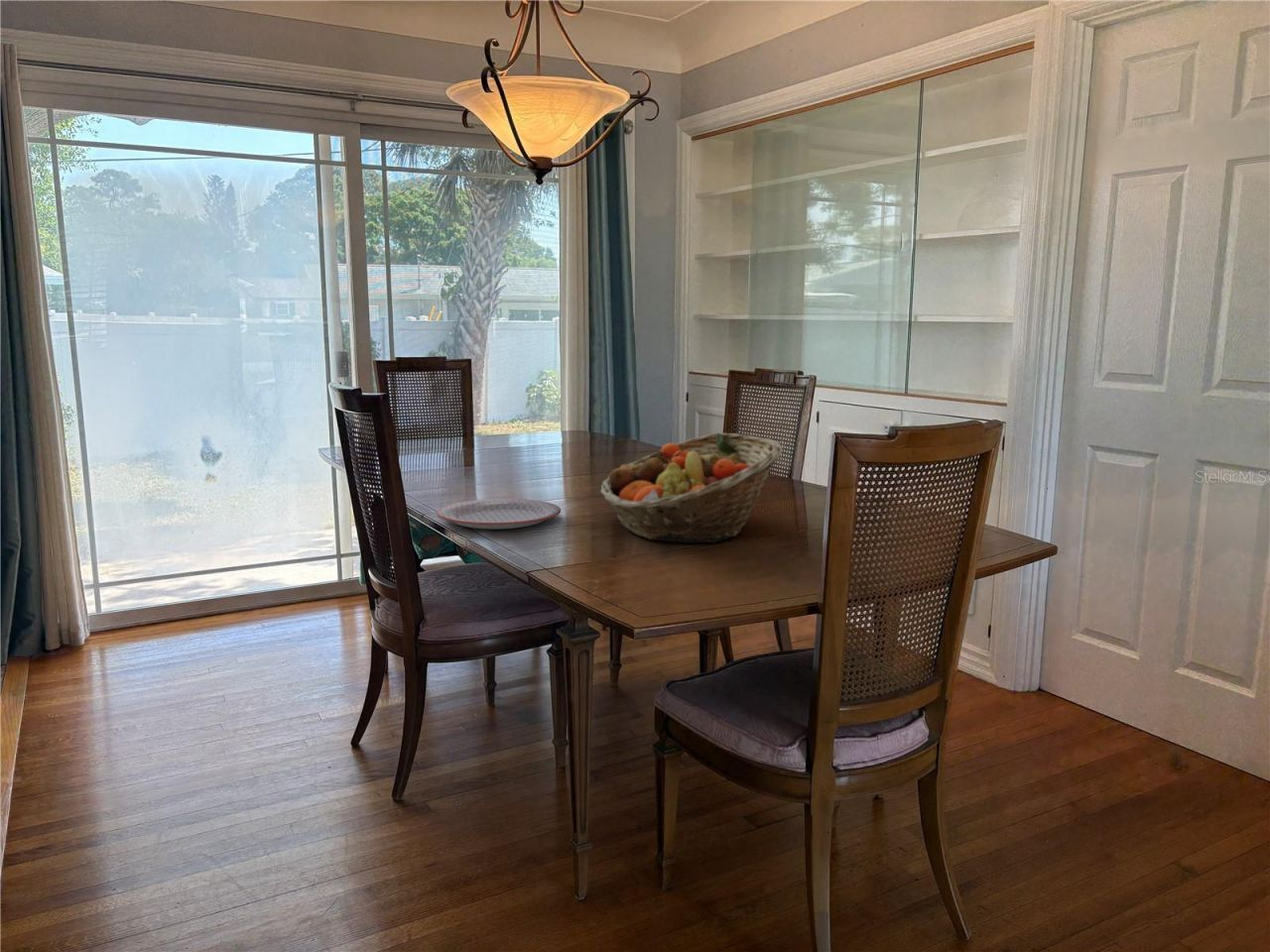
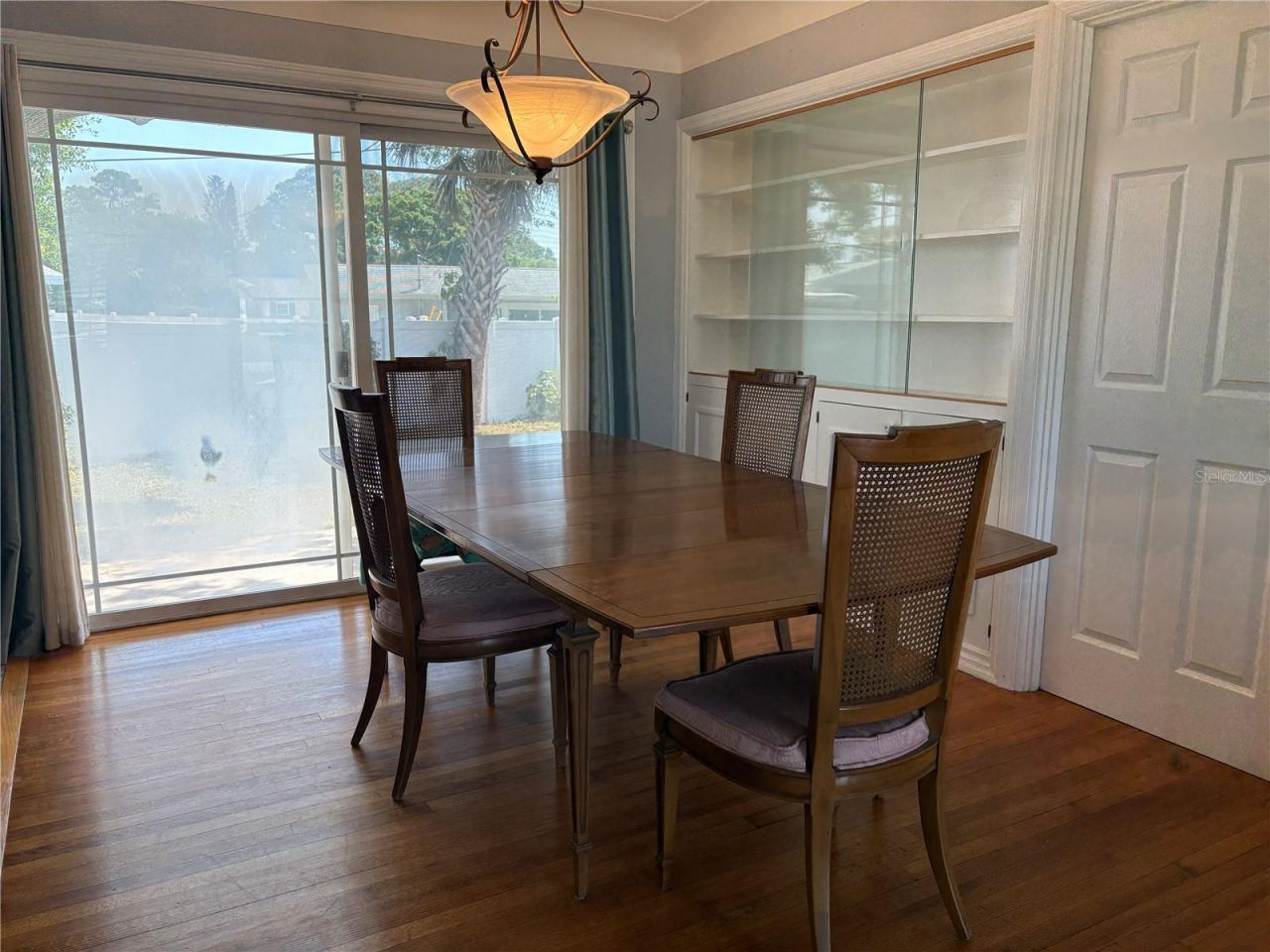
- fruit basket [599,432,784,543]
- plate [436,498,562,530]
